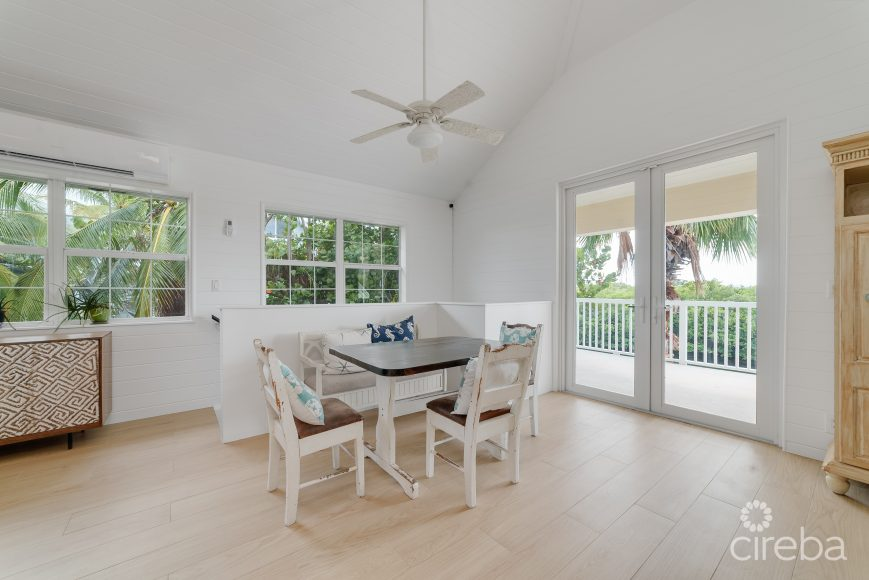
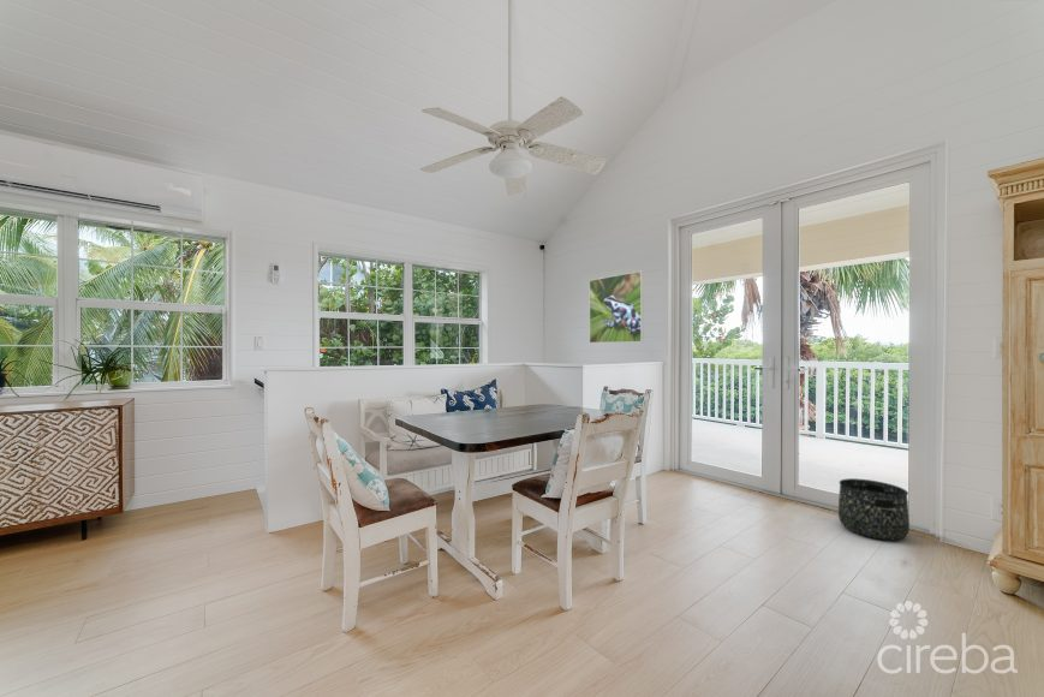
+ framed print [589,270,644,344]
+ basket [837,477,911,541]
